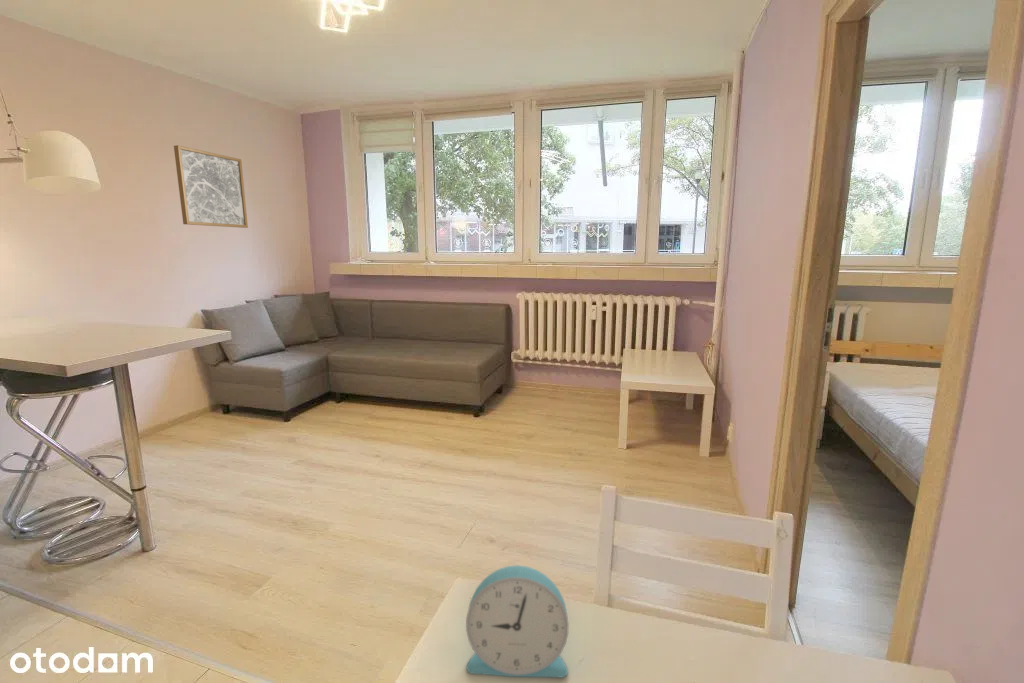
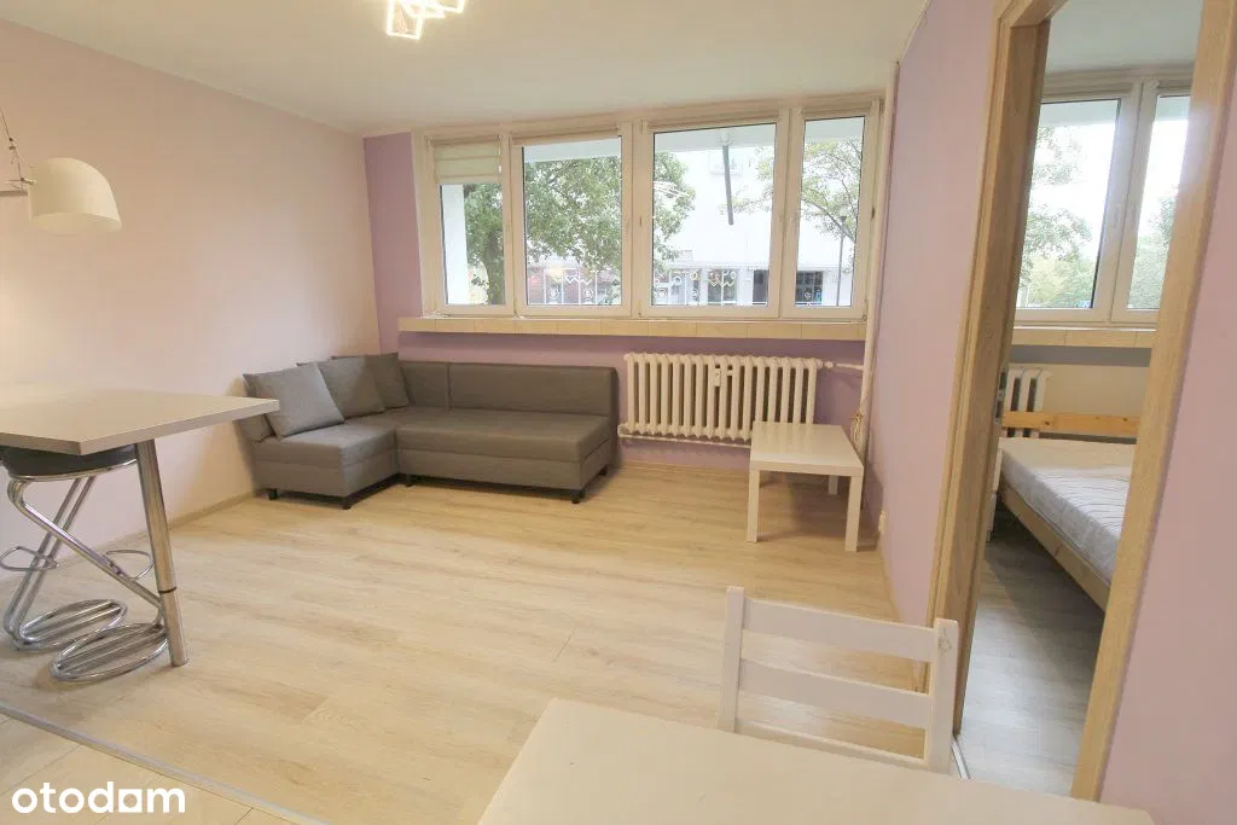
- wall art [173,144,249,229]
- alarm clock [465,564,570,679]
